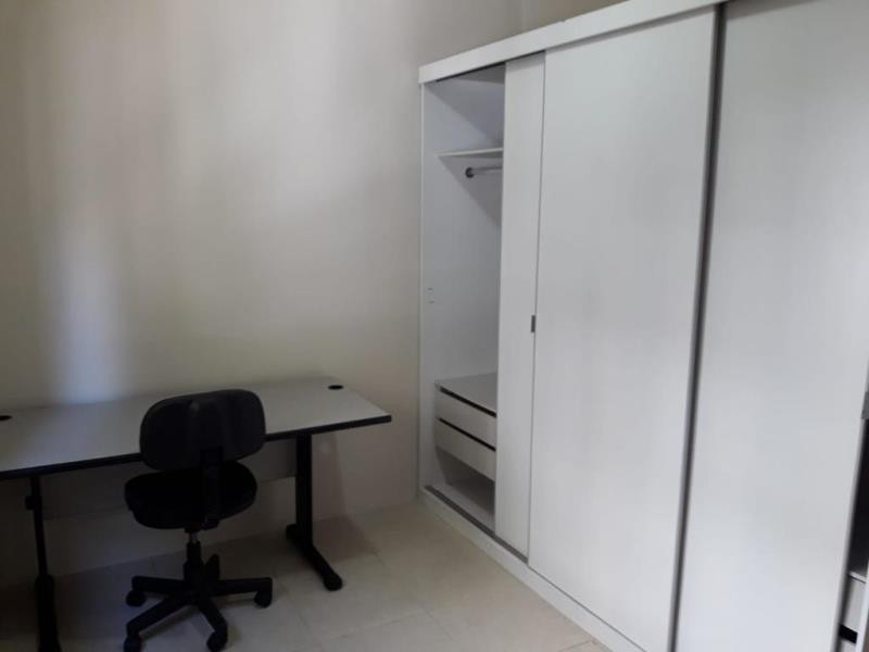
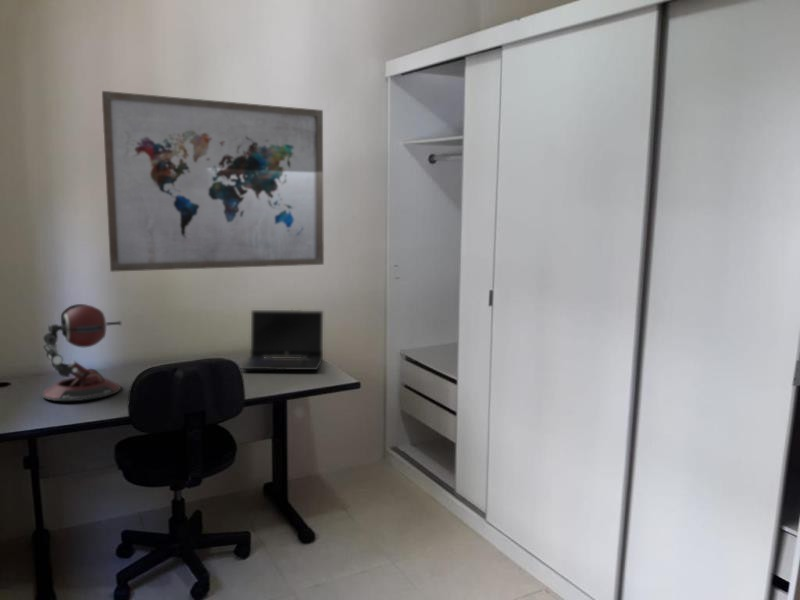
+ desk lamp [41,303,122,402]
+ laptop computer [239,309,324,371]
+ wall art [101,90,325,273]
